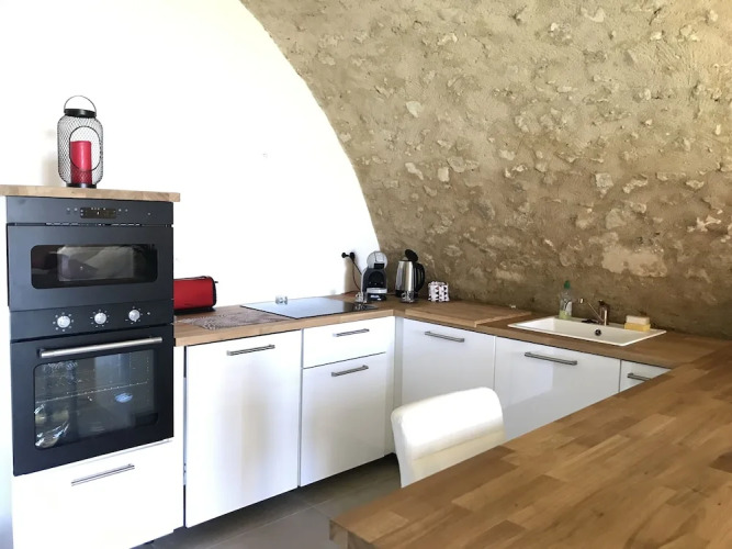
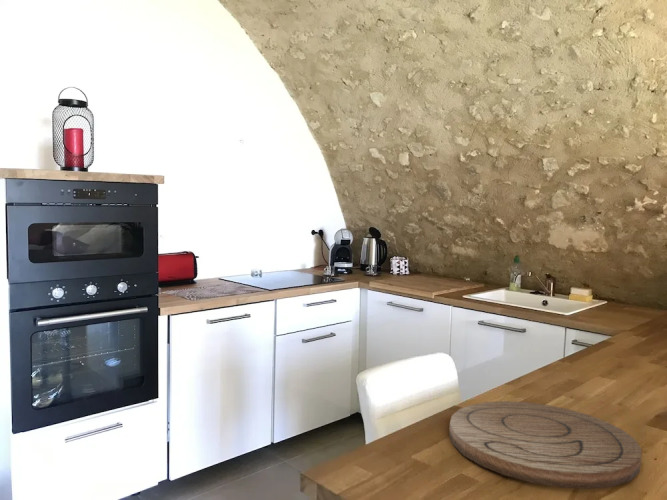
+ cutting board [448,400,643,490]
